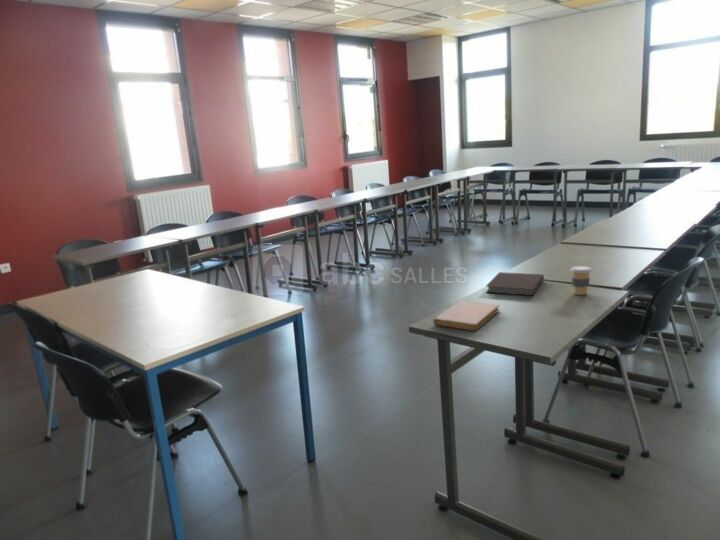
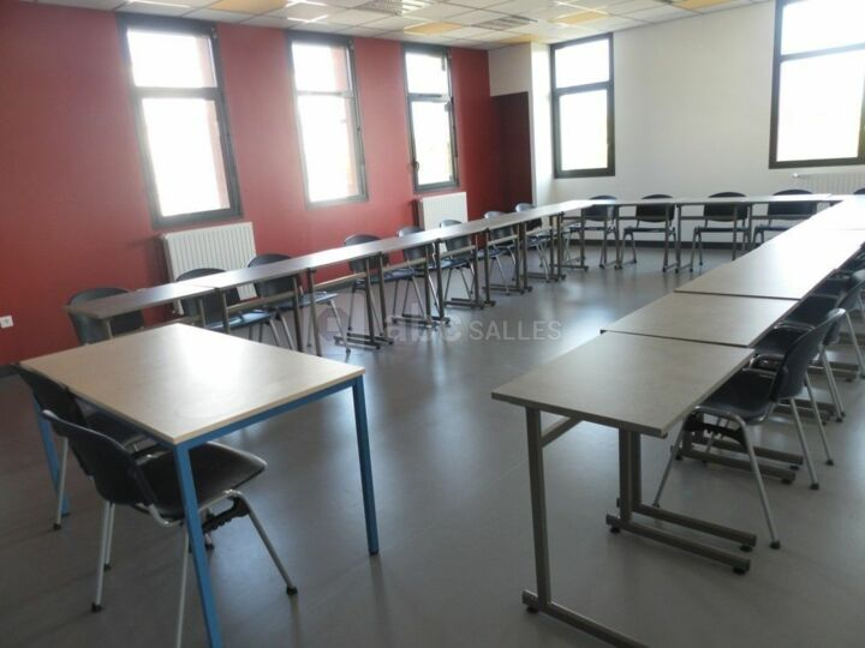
- coffee cup [570,265,593,296]
- notebook [433,299,501,332]
- notebook [485,271,545,297]
